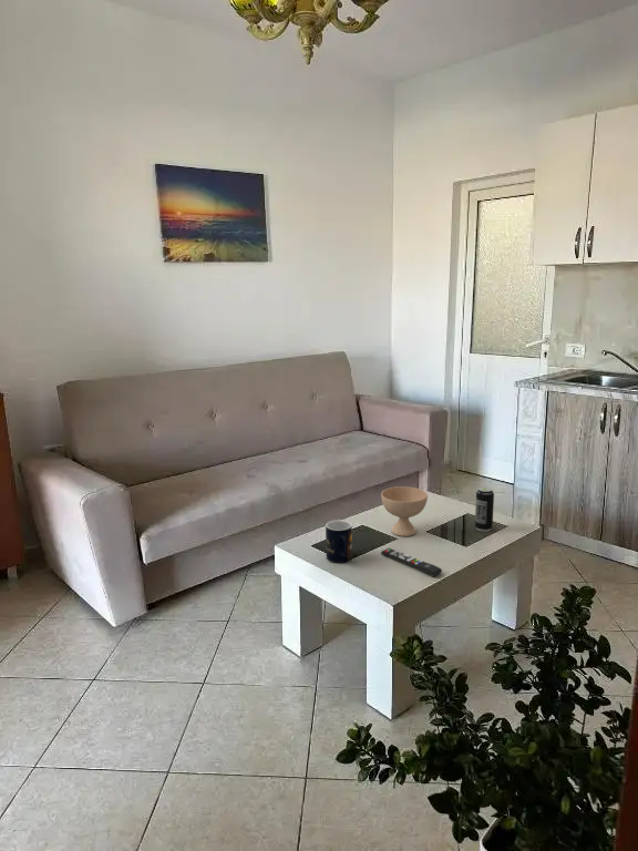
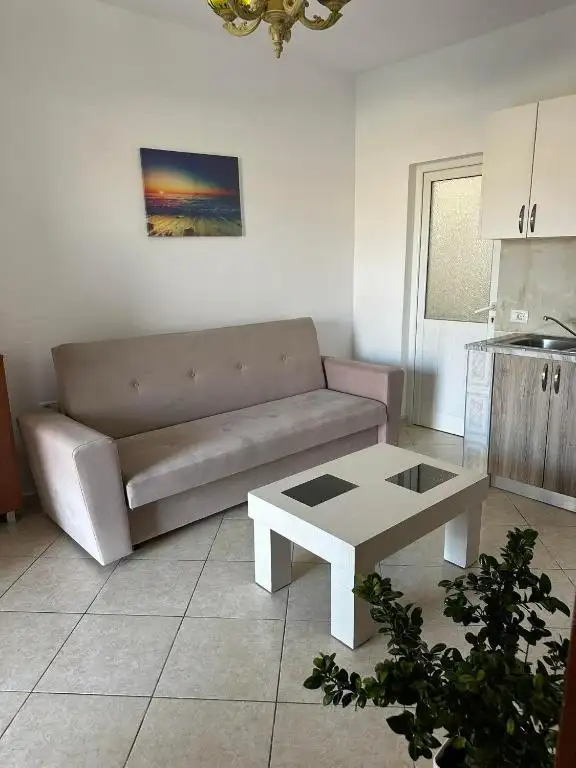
- beverage can [474,485,495,533]
- bowl [380,485,429,537]
- remote control [380,547,443,578]
- mug [325,519,353,564]
